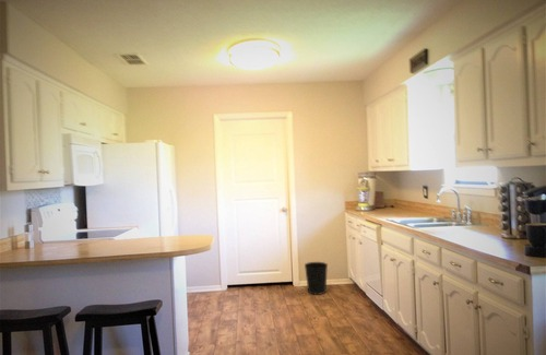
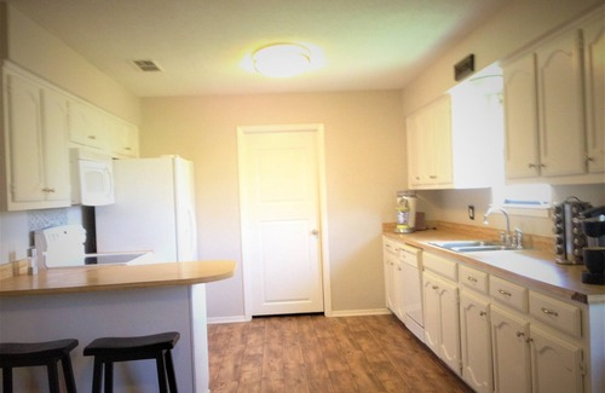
- wastebasket [304,261,329,296]
